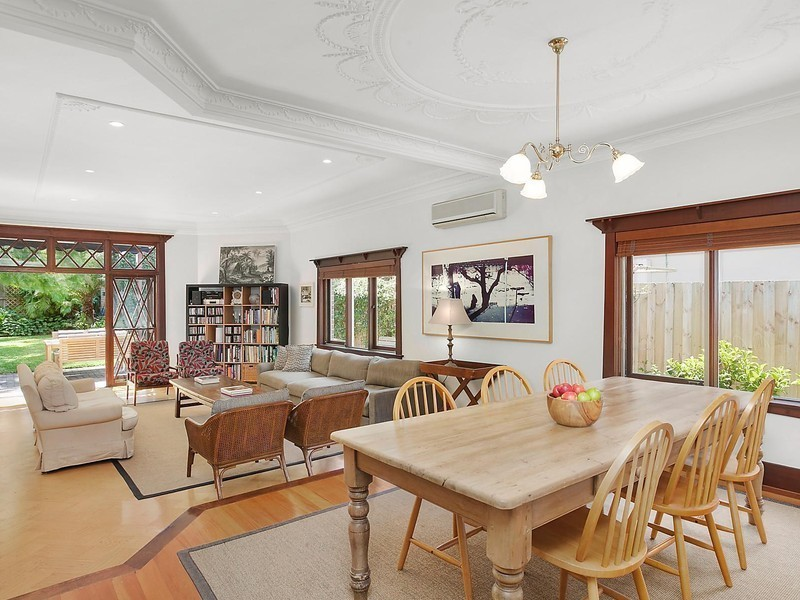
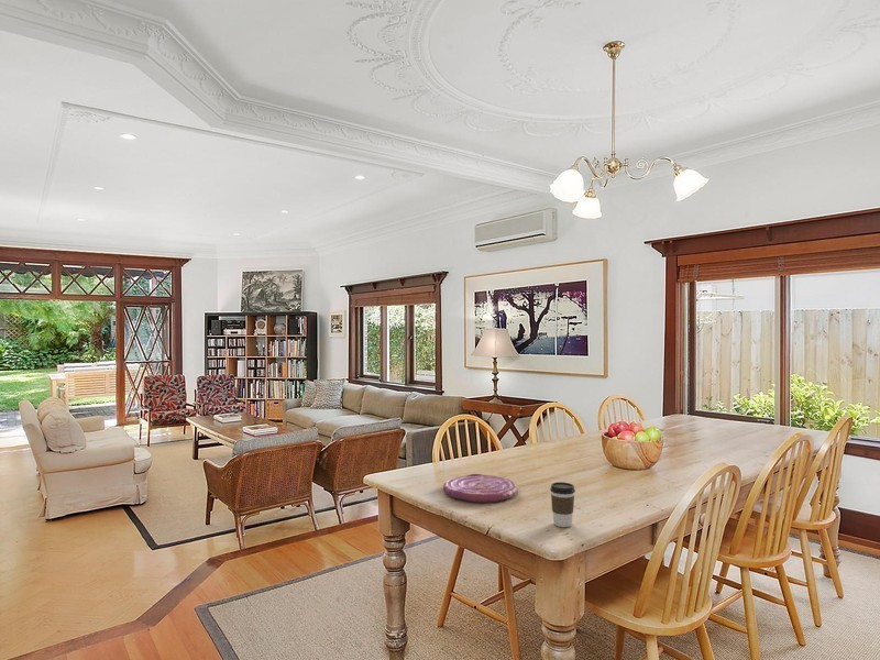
+ coffee cup [549,481,576,528]
+ plate [442,473,519,504]
